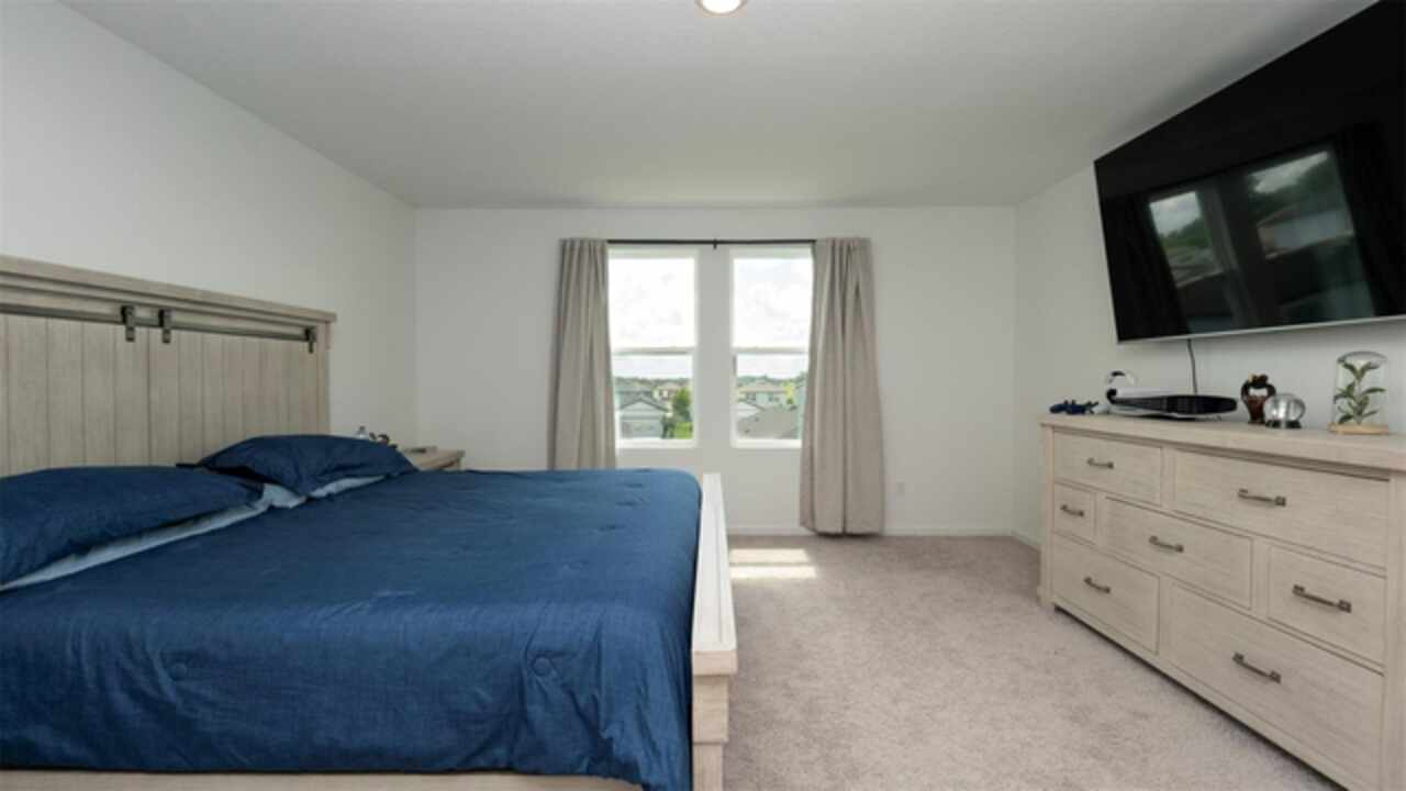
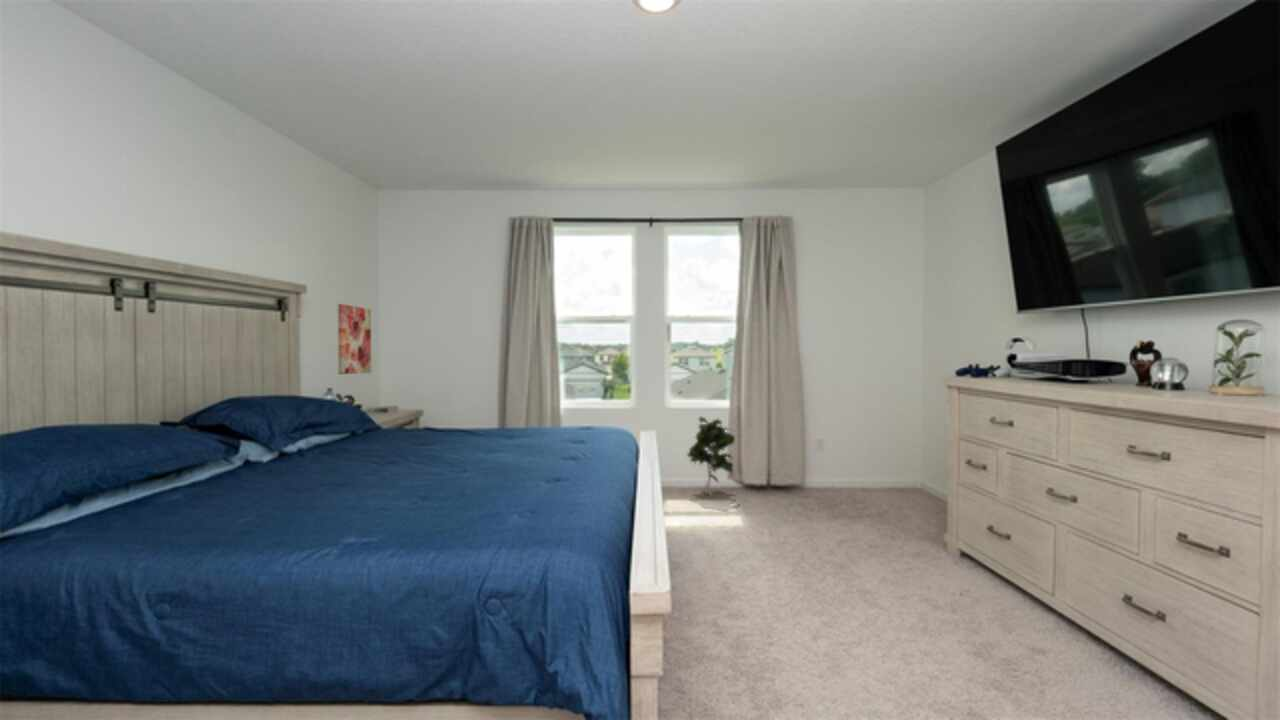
+ indoor plant [686,415,736,495]
+ wall art [337,303,372,375]
